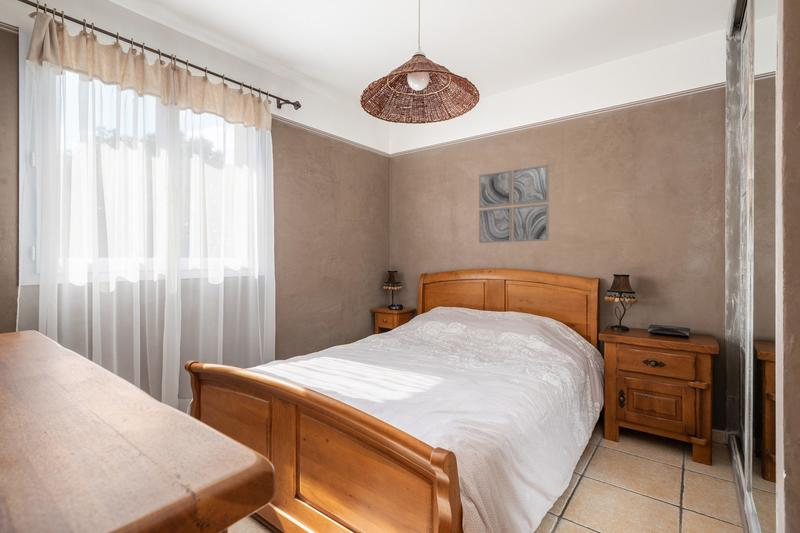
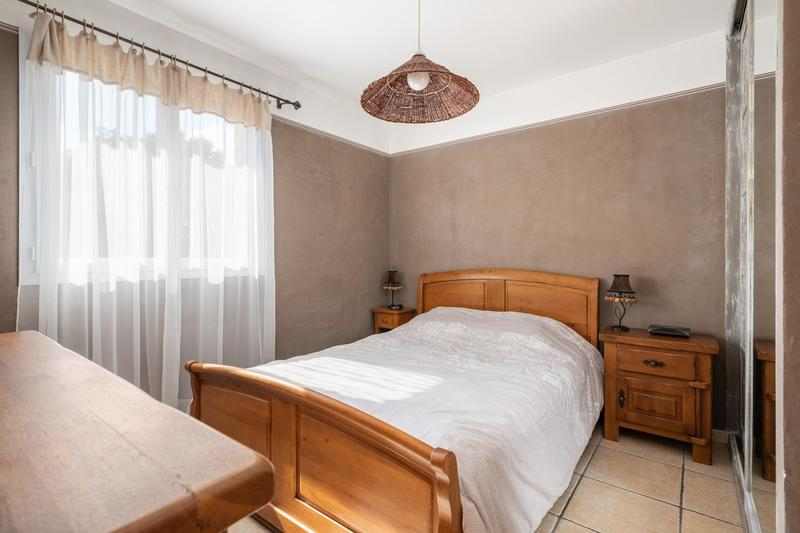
- wall art [478,164,550,244]
